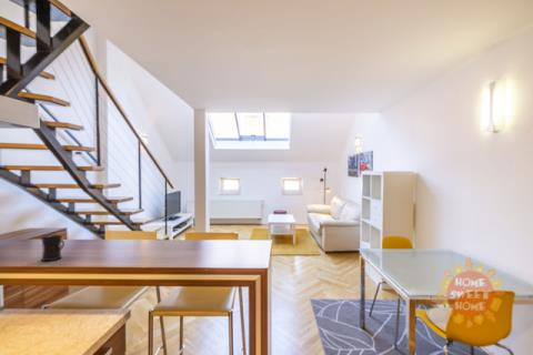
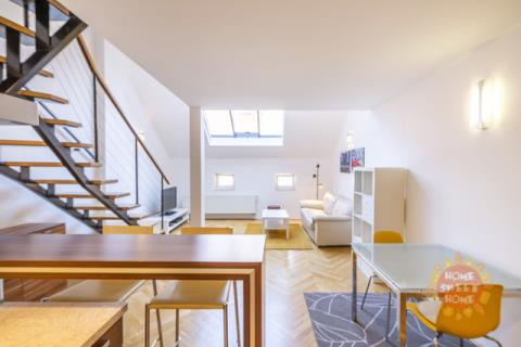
- mug [40,234,66,262]
